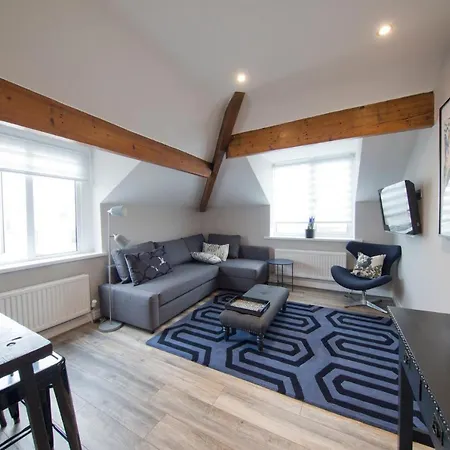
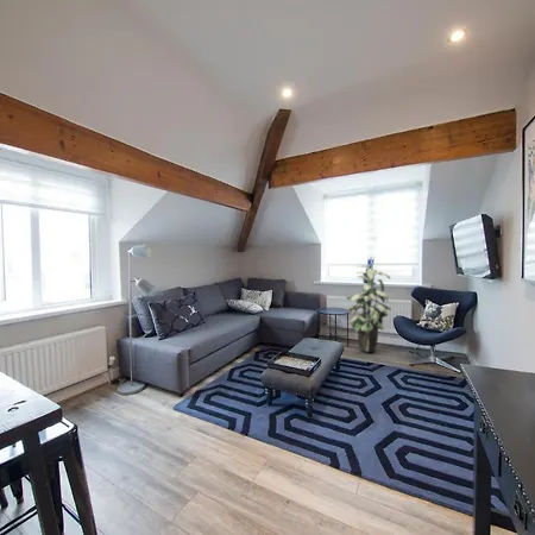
+ indoor plant [345,264,392,353]
